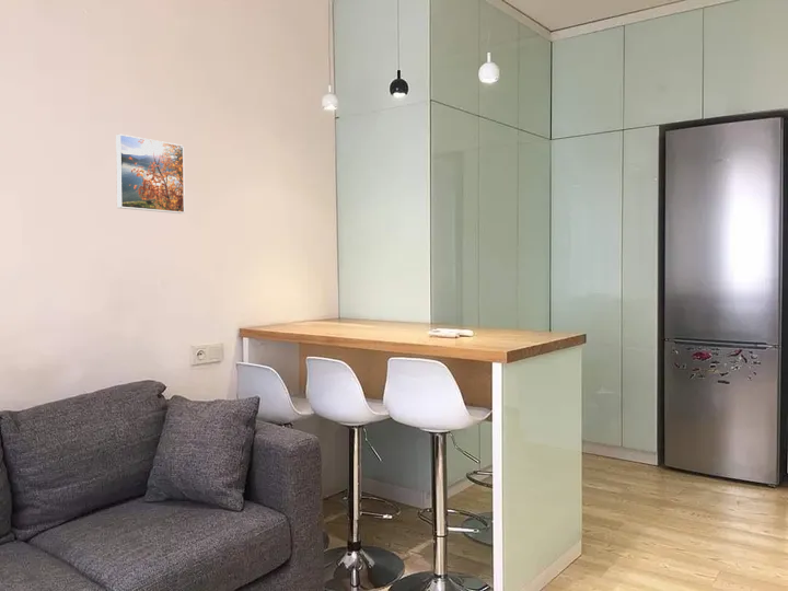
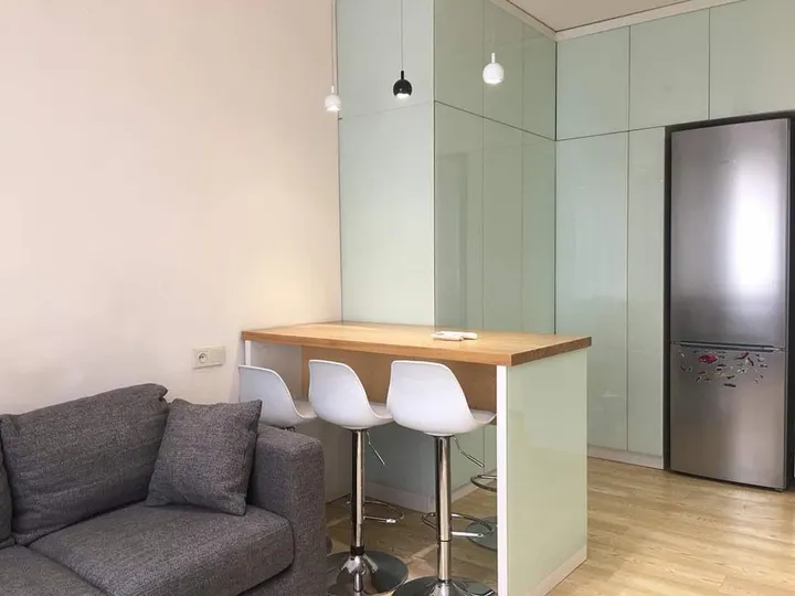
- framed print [115,134,186,215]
